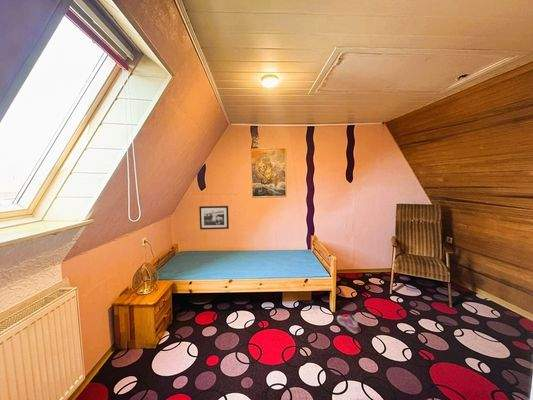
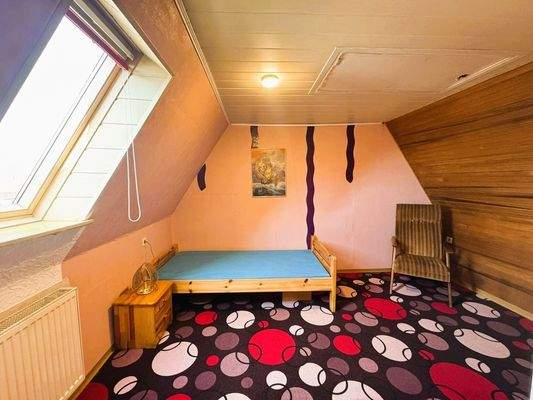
- picture frame [198,205,230,230]
- sneaker [336,313,359,335]
